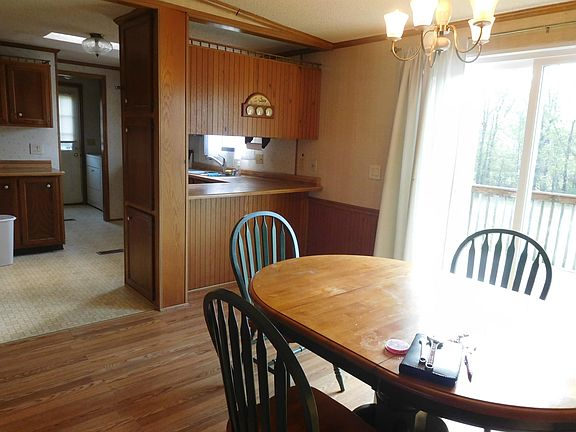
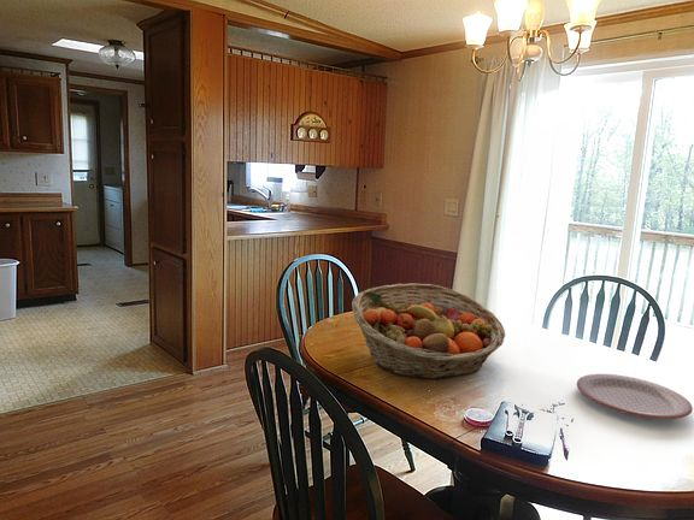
+ fruit basket [351,283,506,380]
+ plate [576,373,694,420]
